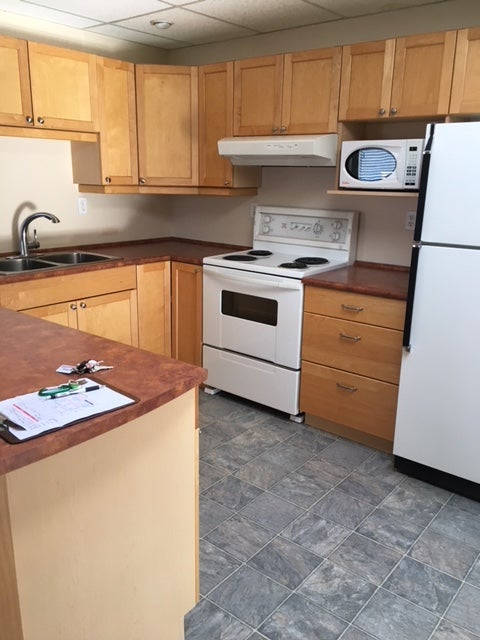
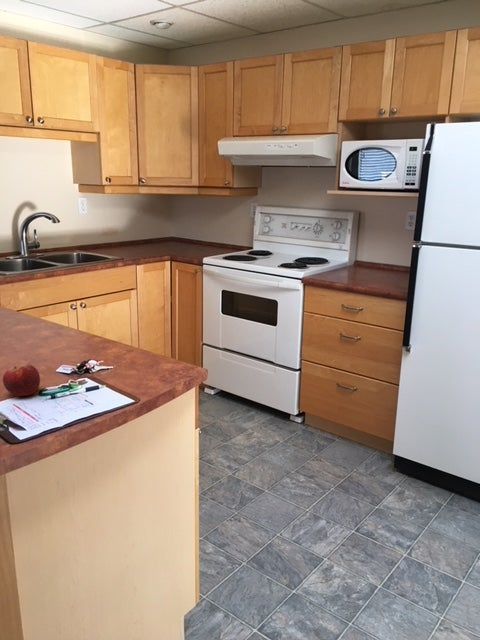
+ fruit [2,363,41,397]
